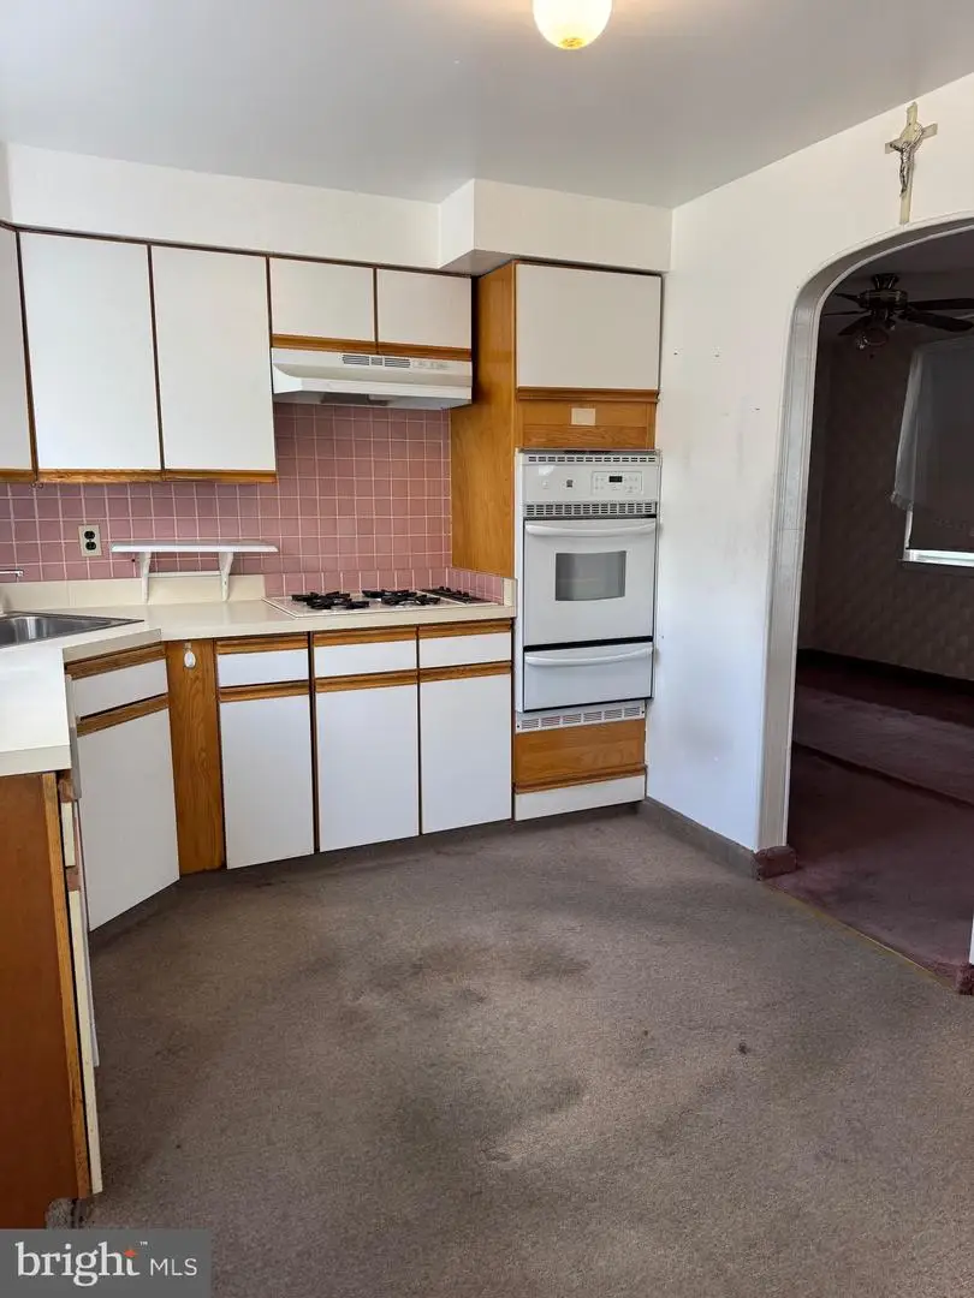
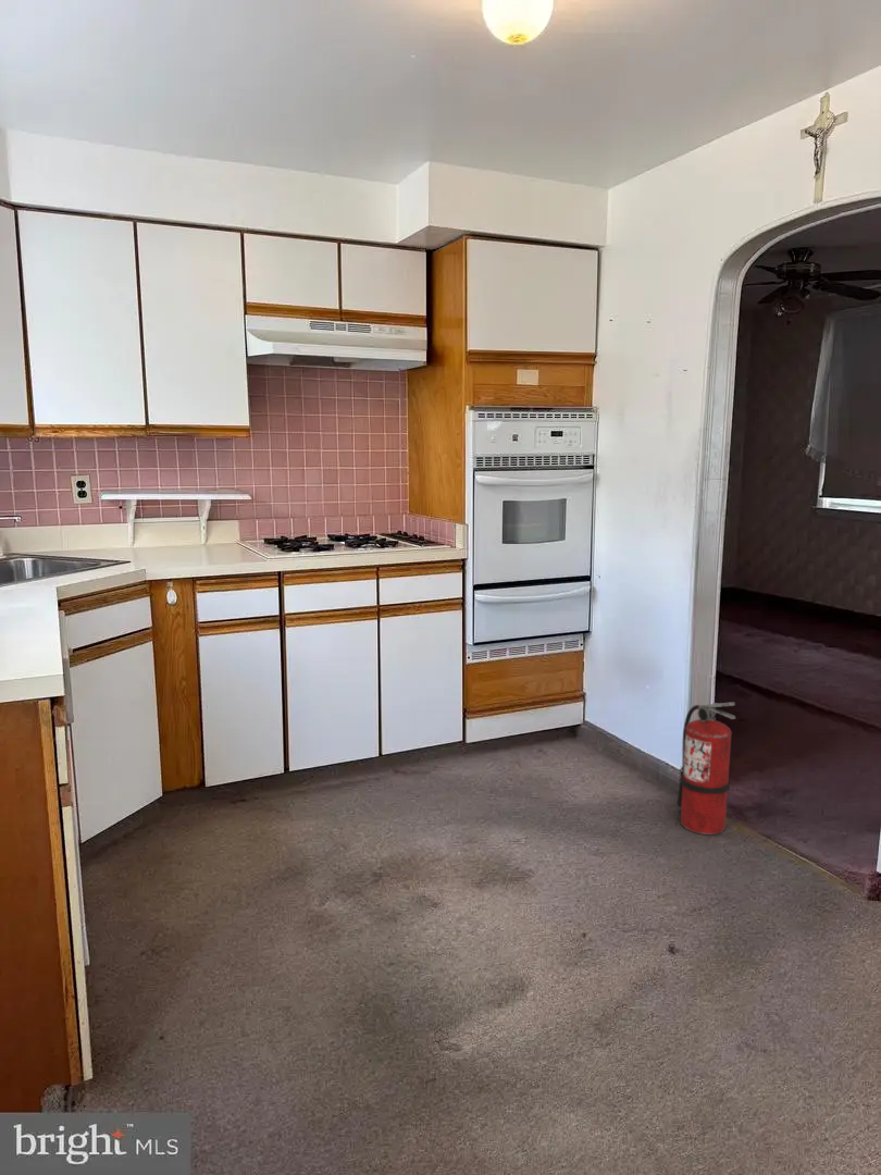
+ fire extinguisher [675,701,736,836]
